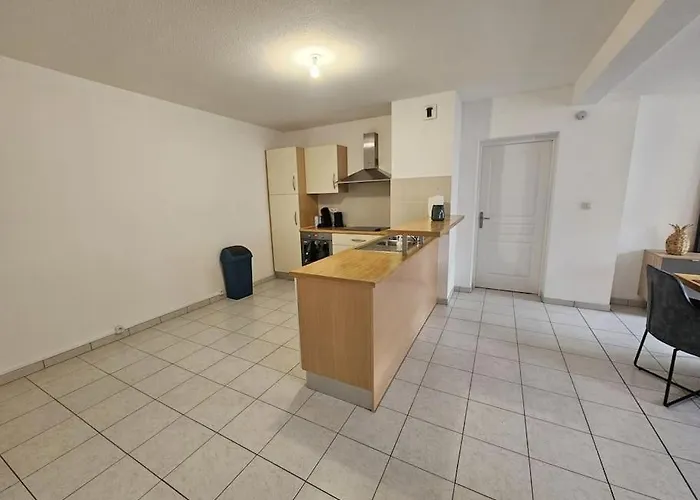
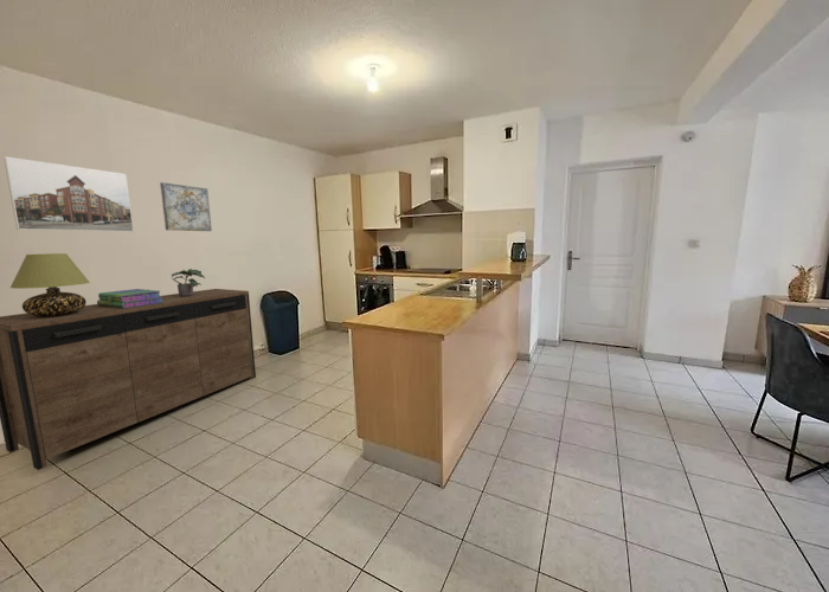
+ stack of books [96,288,163,308]
+ sideboard [0,288,257,471]
+ table lamp [9,252,91,316]
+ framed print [2,155,135,233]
+ potted plant [171,268,206,297]
+ wall art [159,181,213,232]
